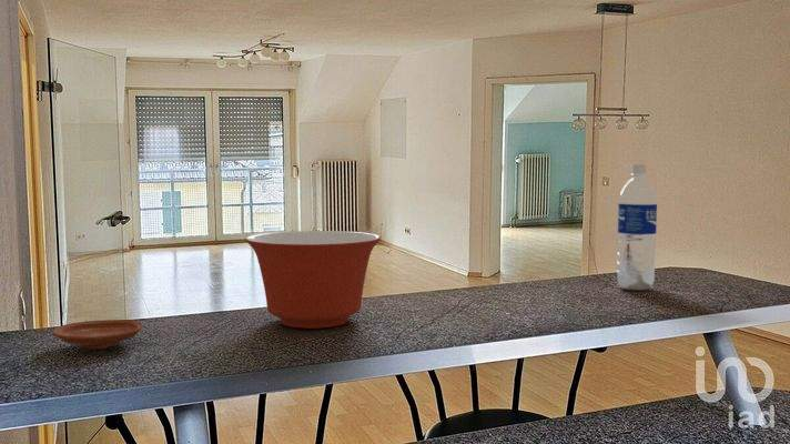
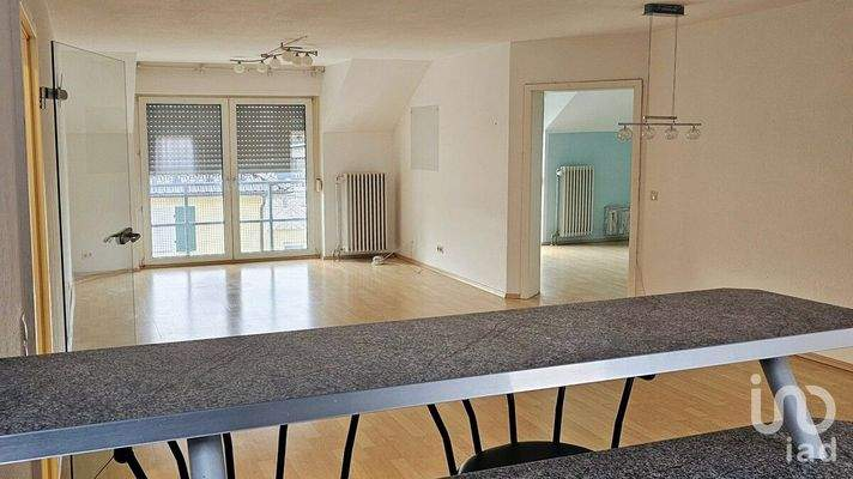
- plate [51,319,144,350]
- water bottle [616,163,658,291]
- mixing bowl [244,230,382,330]
